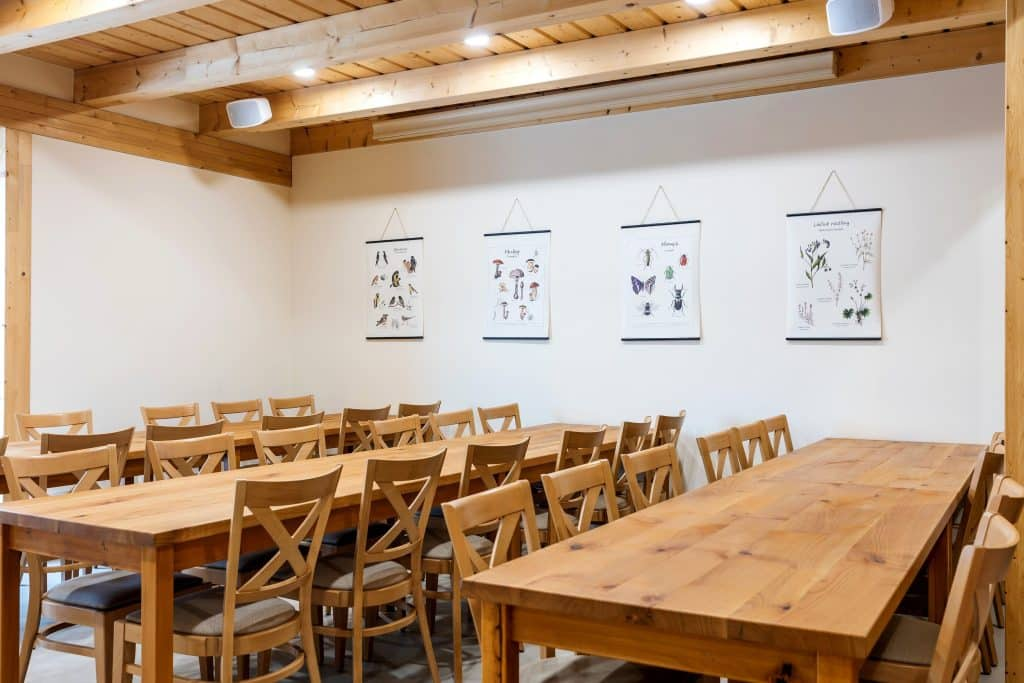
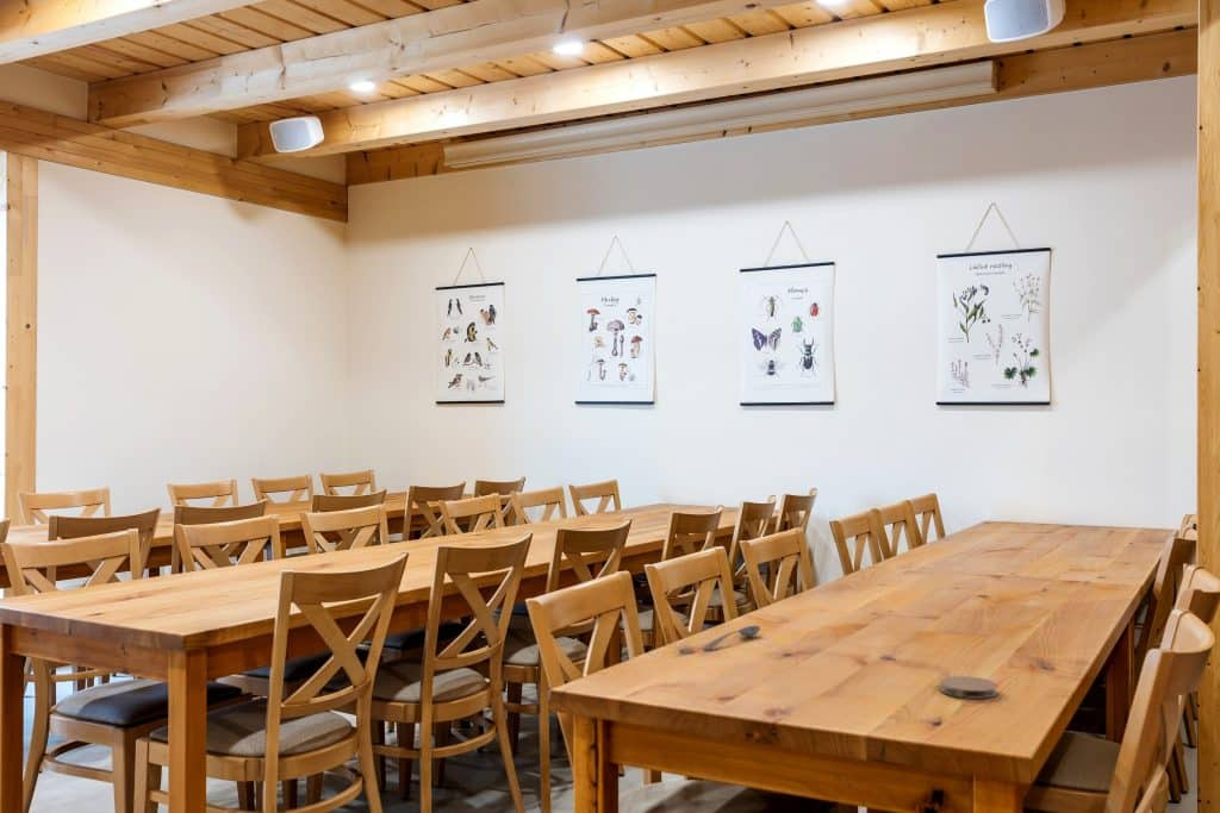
+ soupspoon [702,625,761,651]
+ coaster [938,675,998,700]
